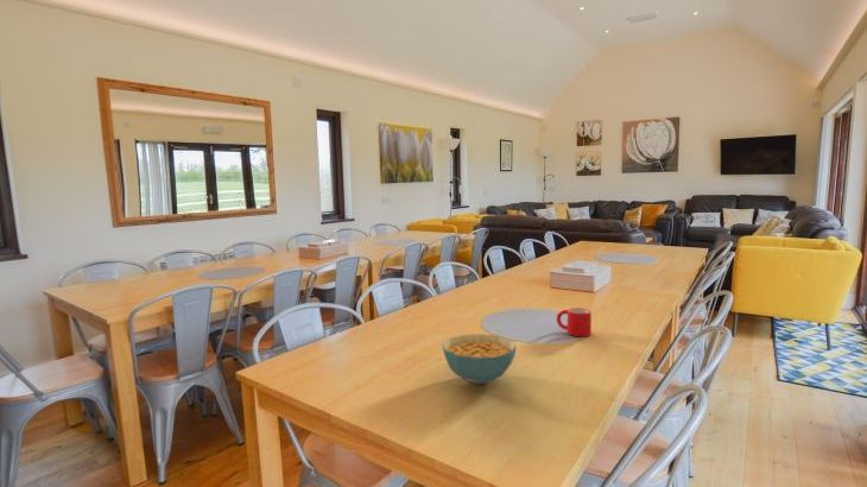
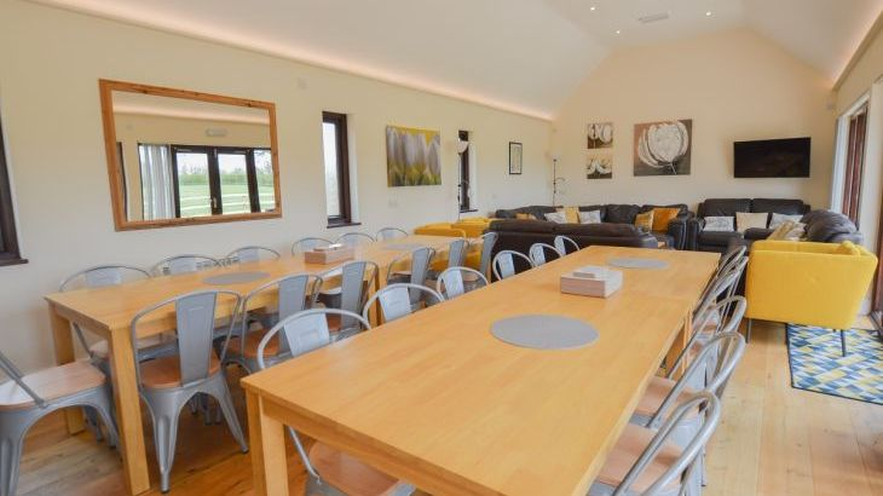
- mug [556,306,593,337]
- cereal bowl [442,333,518,385]
